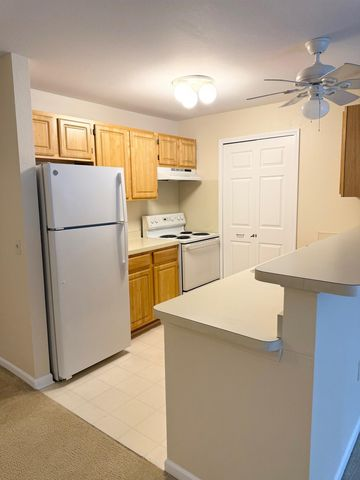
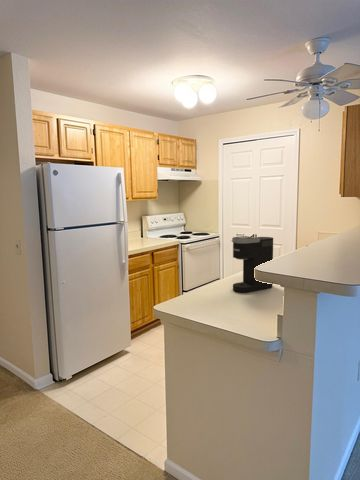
+ coffee maker [231,235,274,293]
